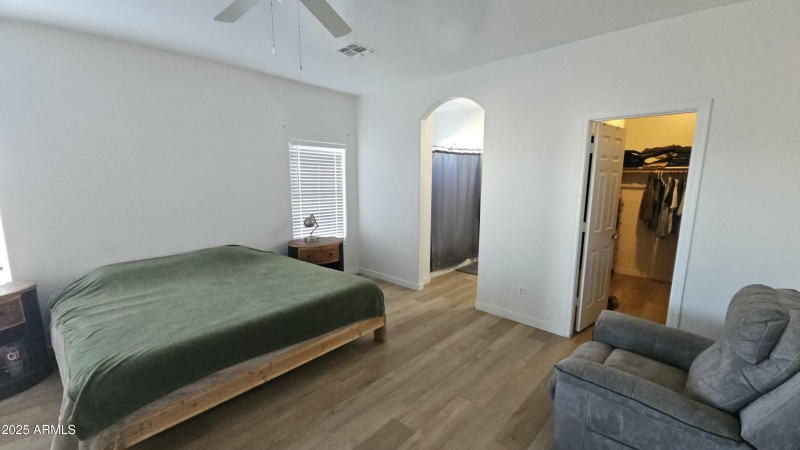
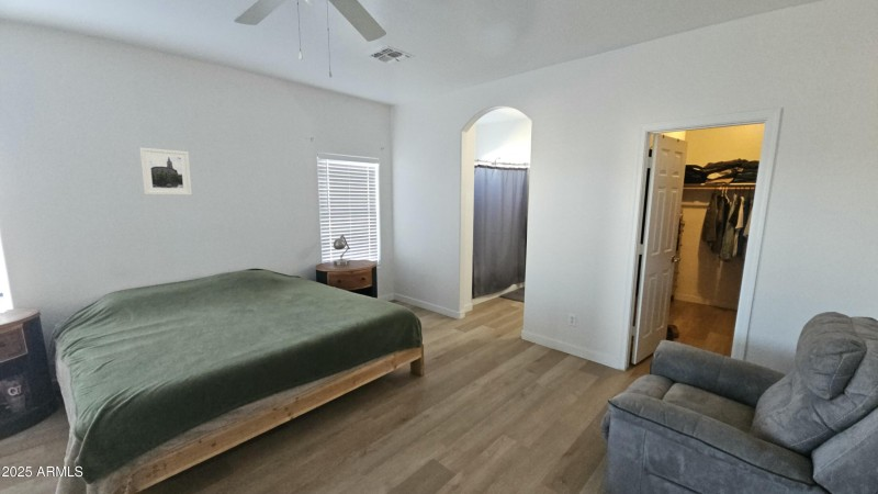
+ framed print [138,146,193,197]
